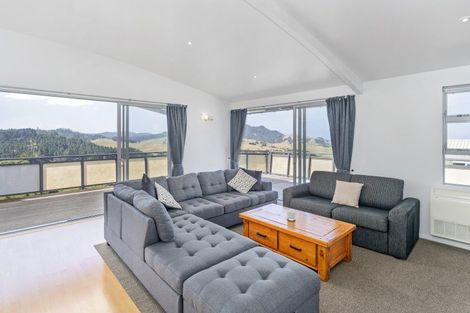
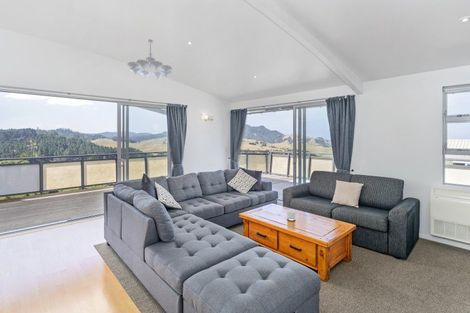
+ chandelier [127,39,173,80]
